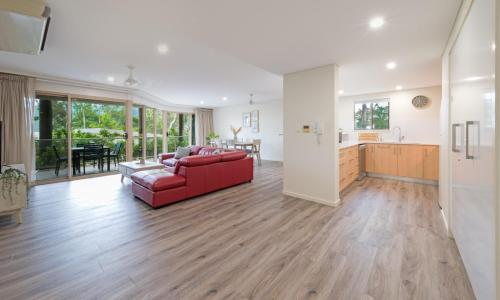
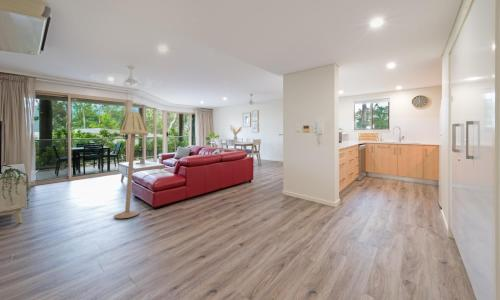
+ floor lamp [113,109,150,219]
